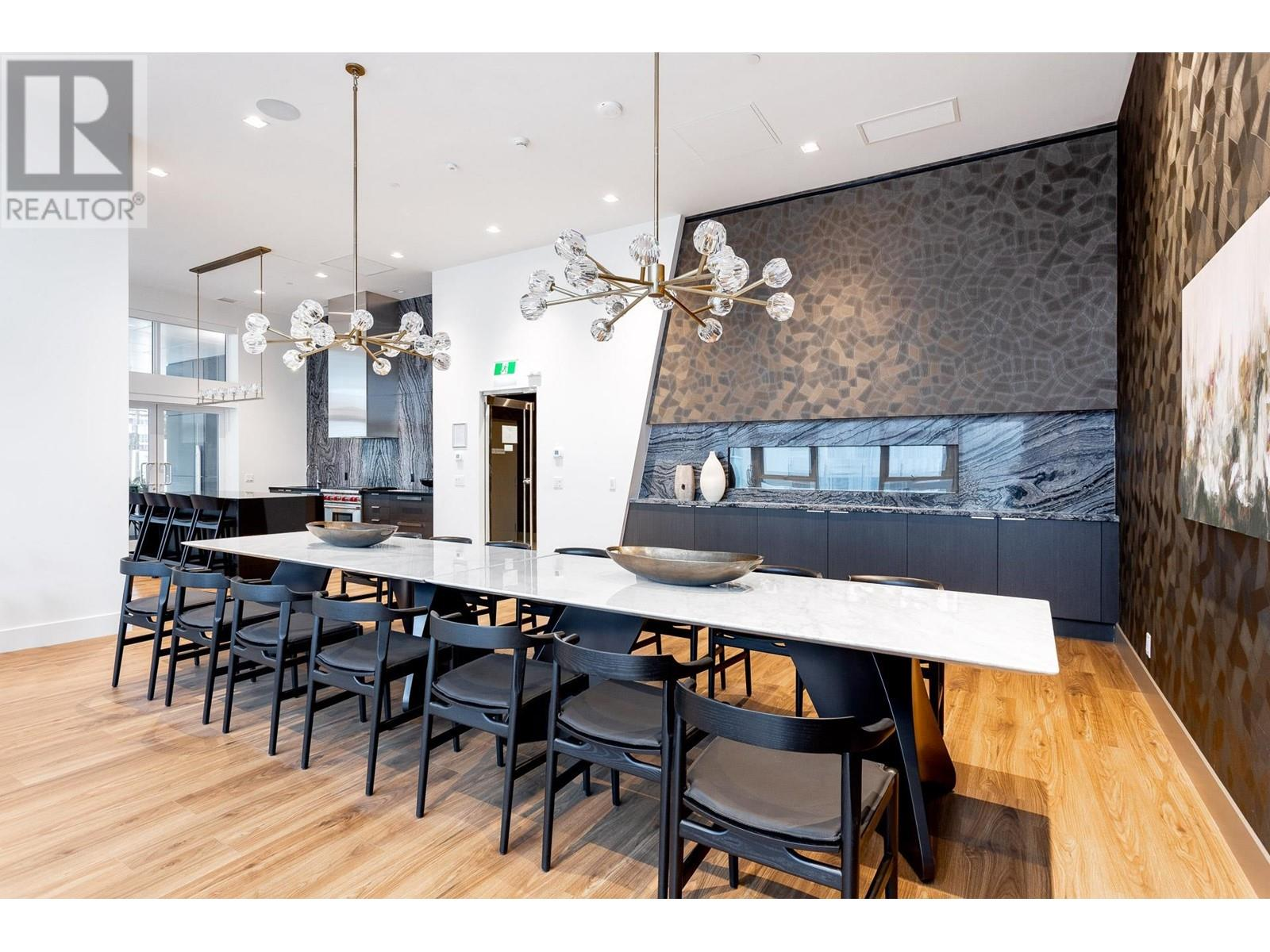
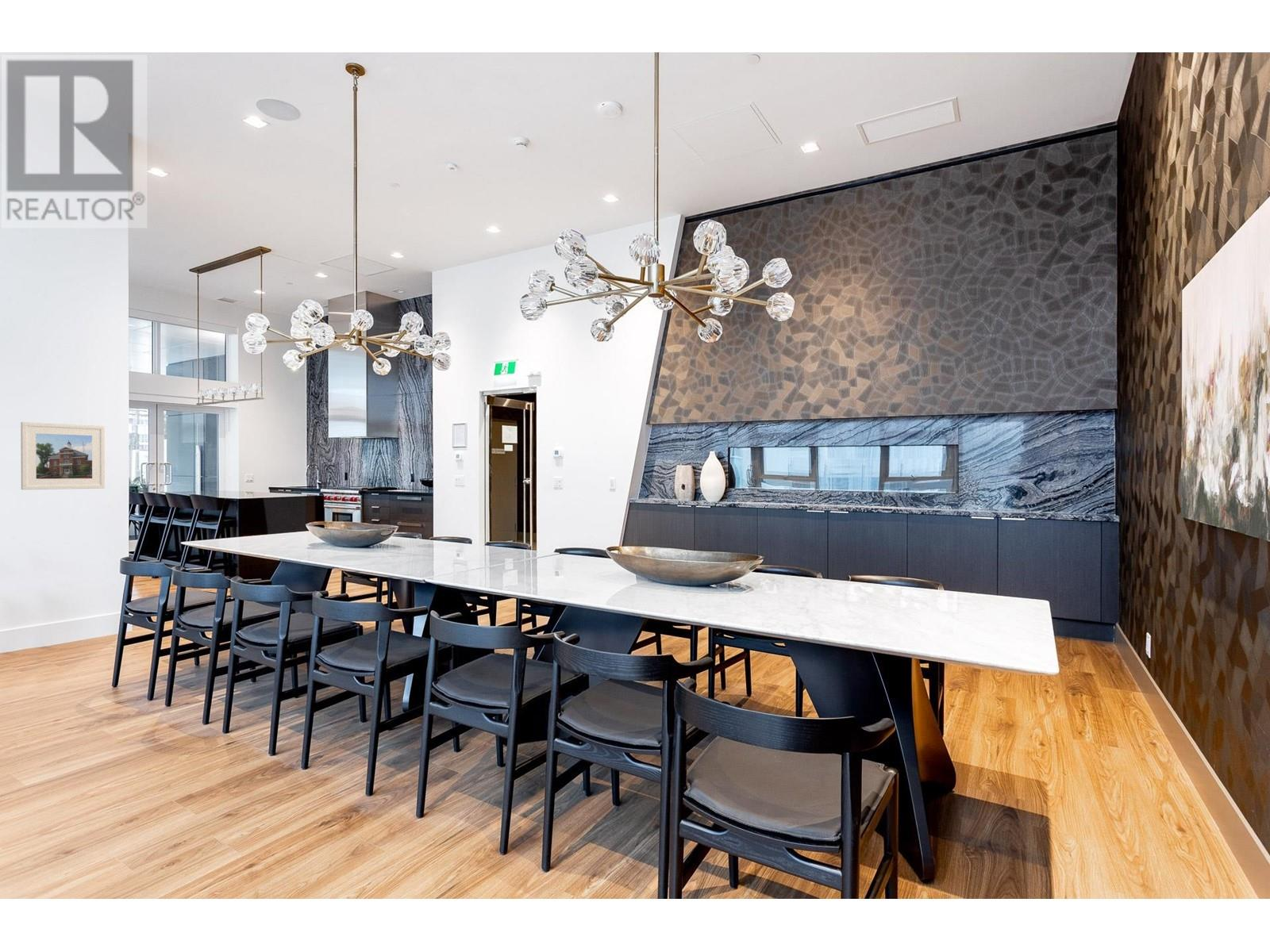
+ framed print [20,421,106,490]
